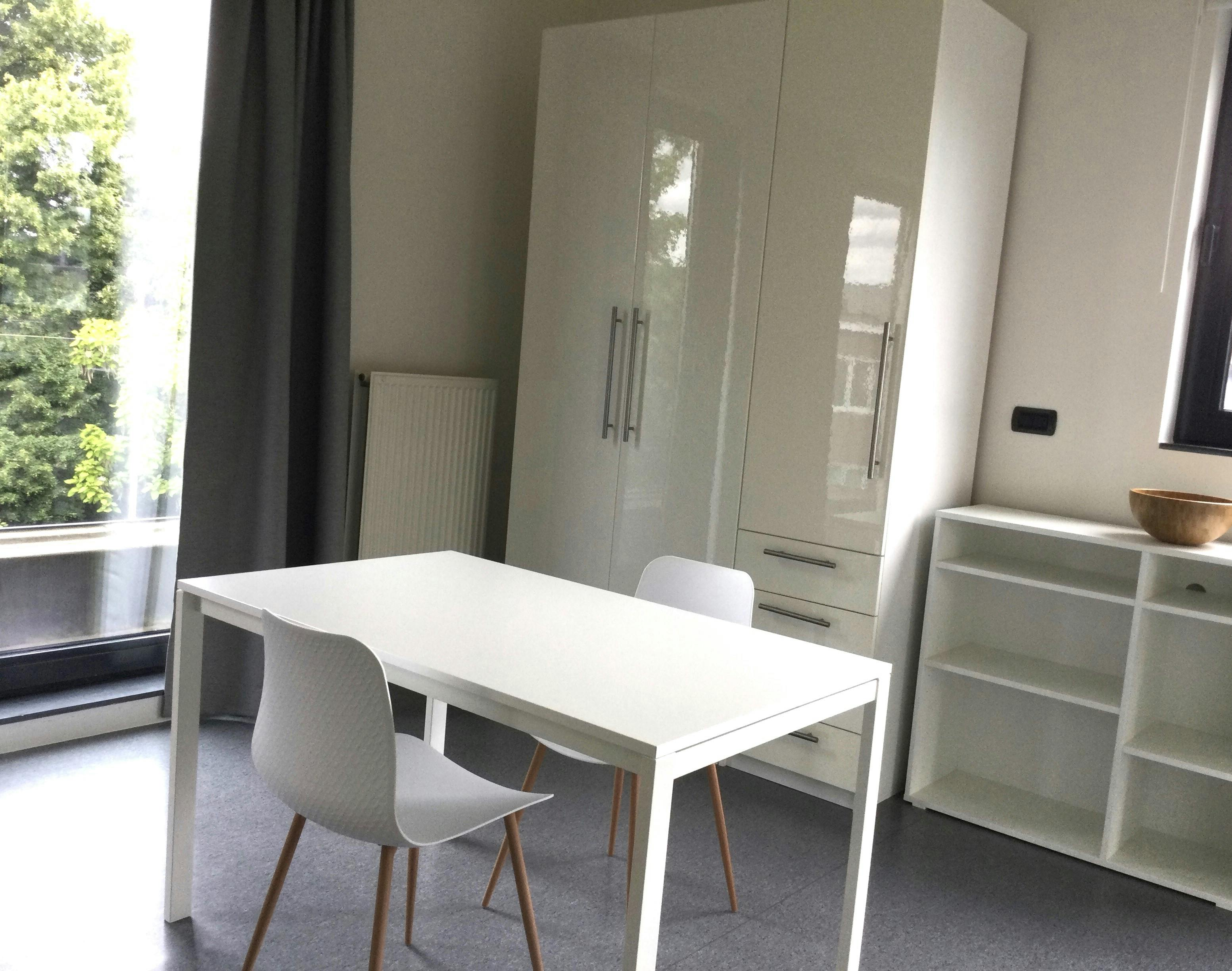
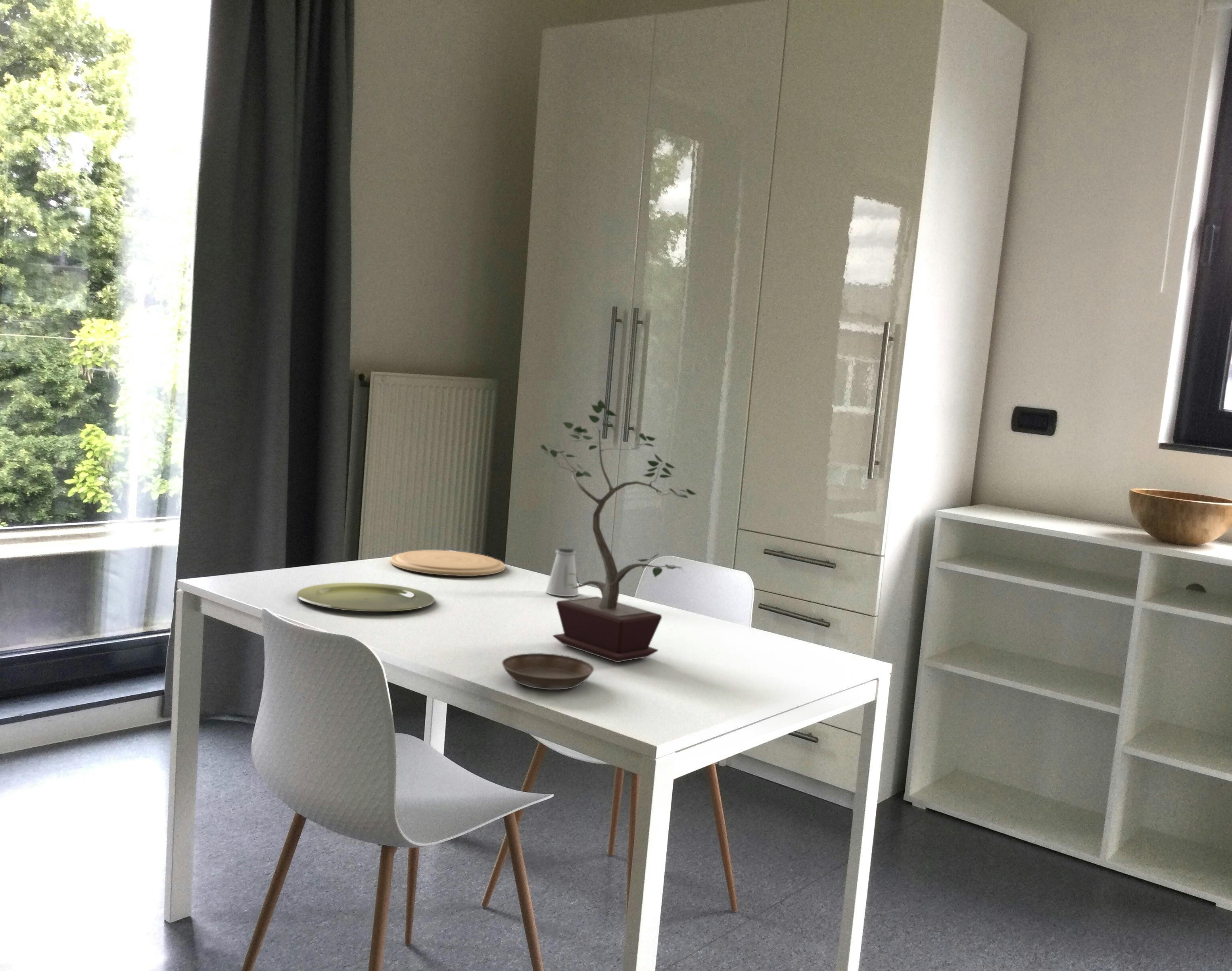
+ saltshaker [545,546,579,597]
+ plate [390,550,506,576]
+ plate [296,582,435,612]
+ saucer [501,653,595,690]
+ potted plant [533,399,698,663]
